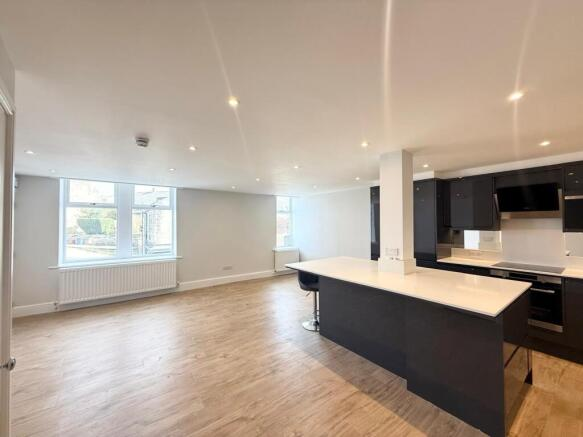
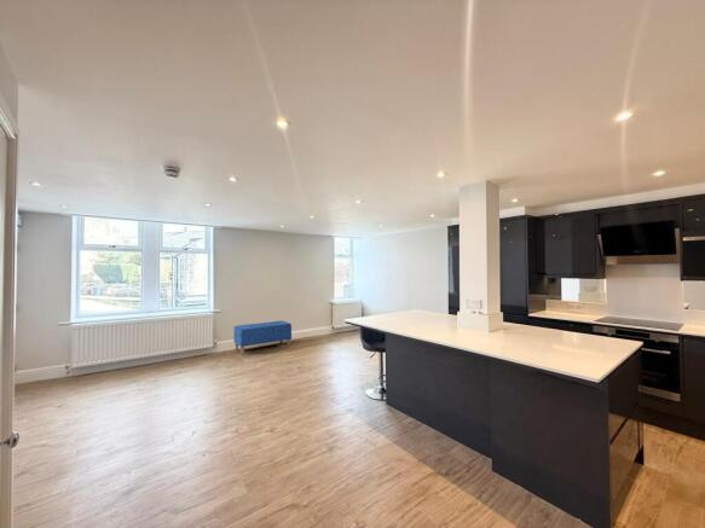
+ bench [232,319,293,356]
